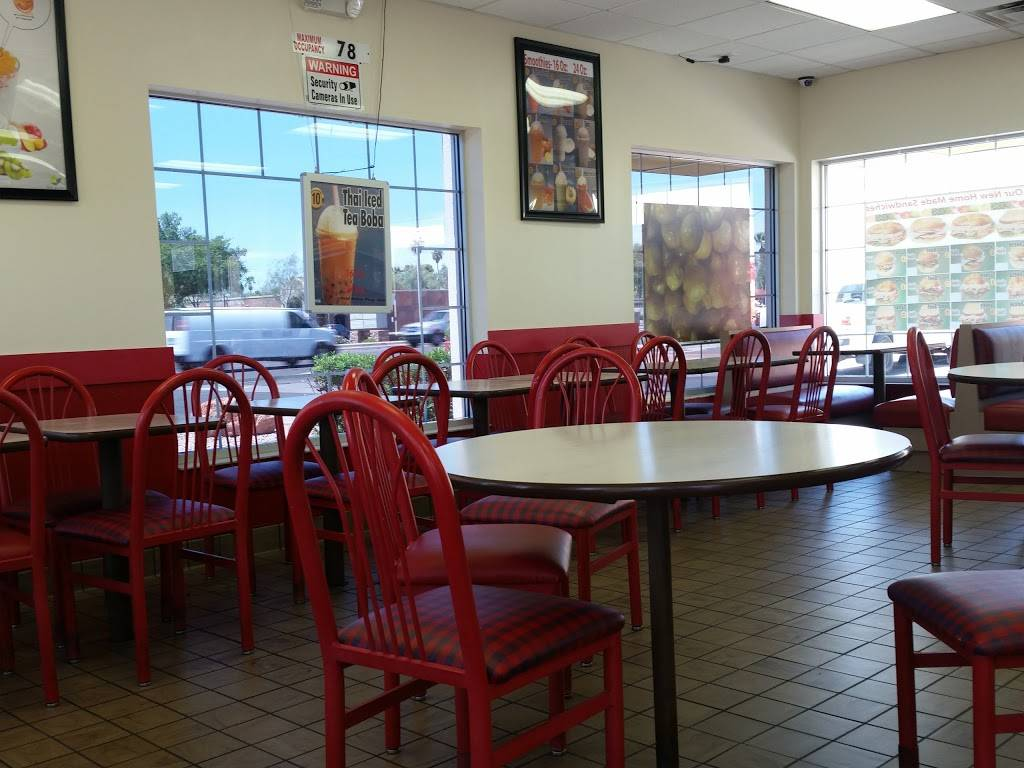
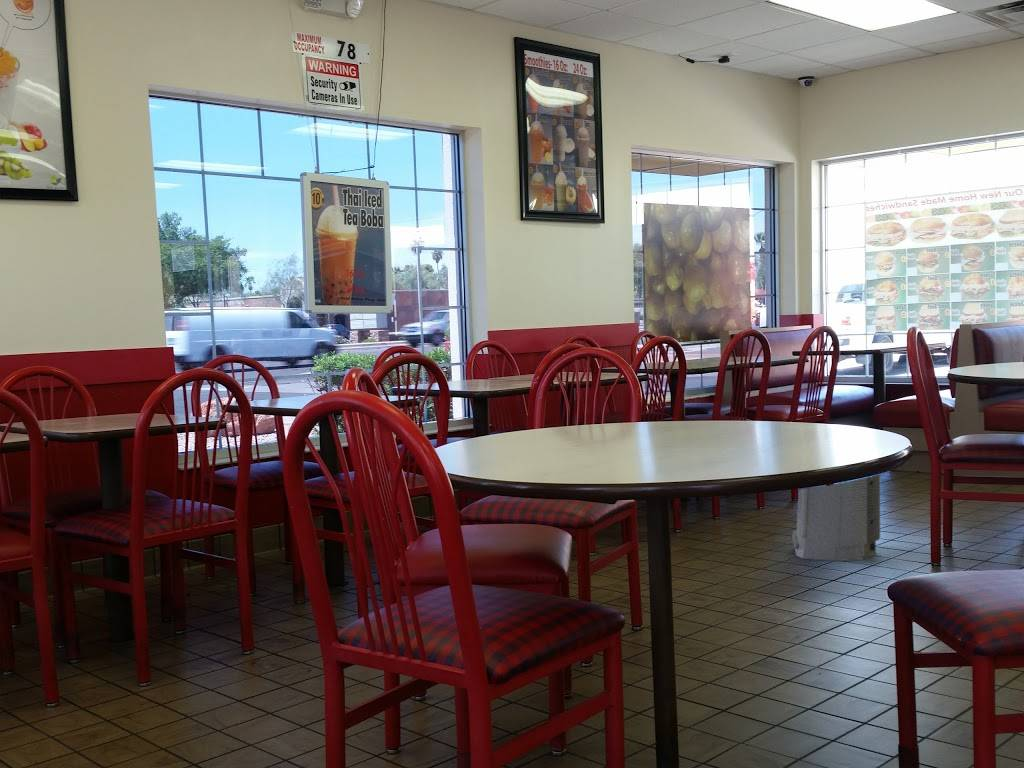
+ air purifier [792,474,881,562]
